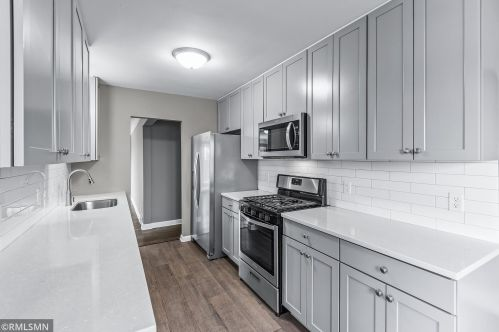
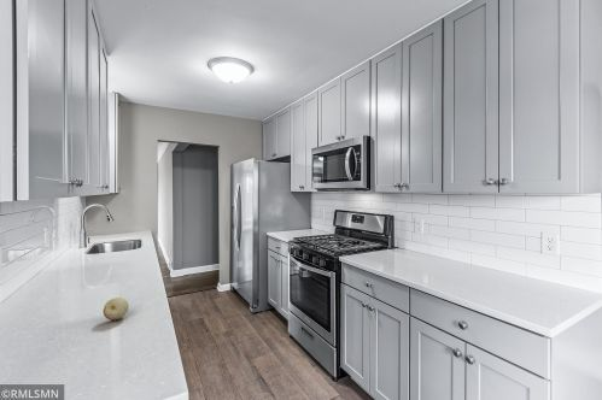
+ fruit [103,296,130,322]
